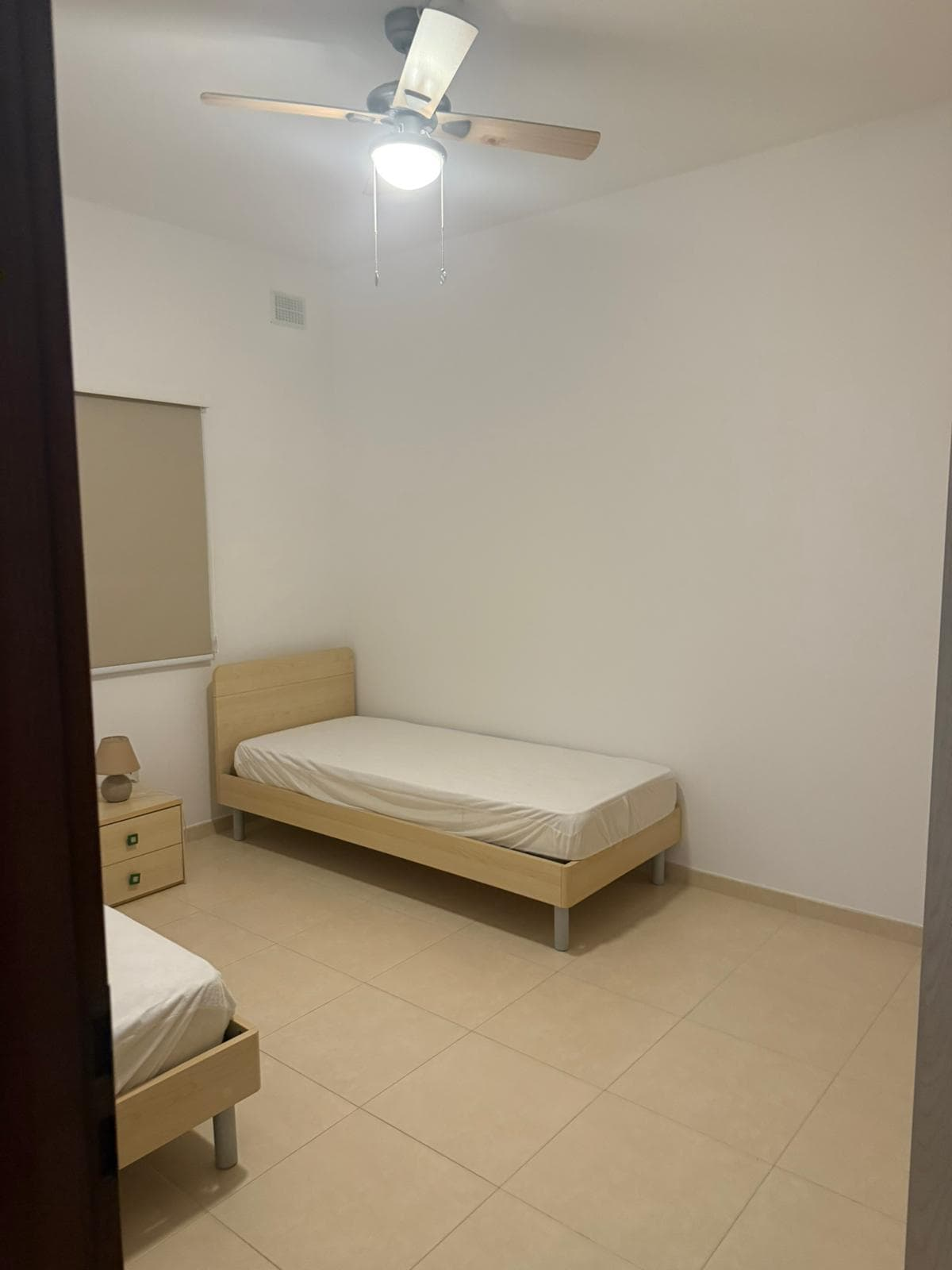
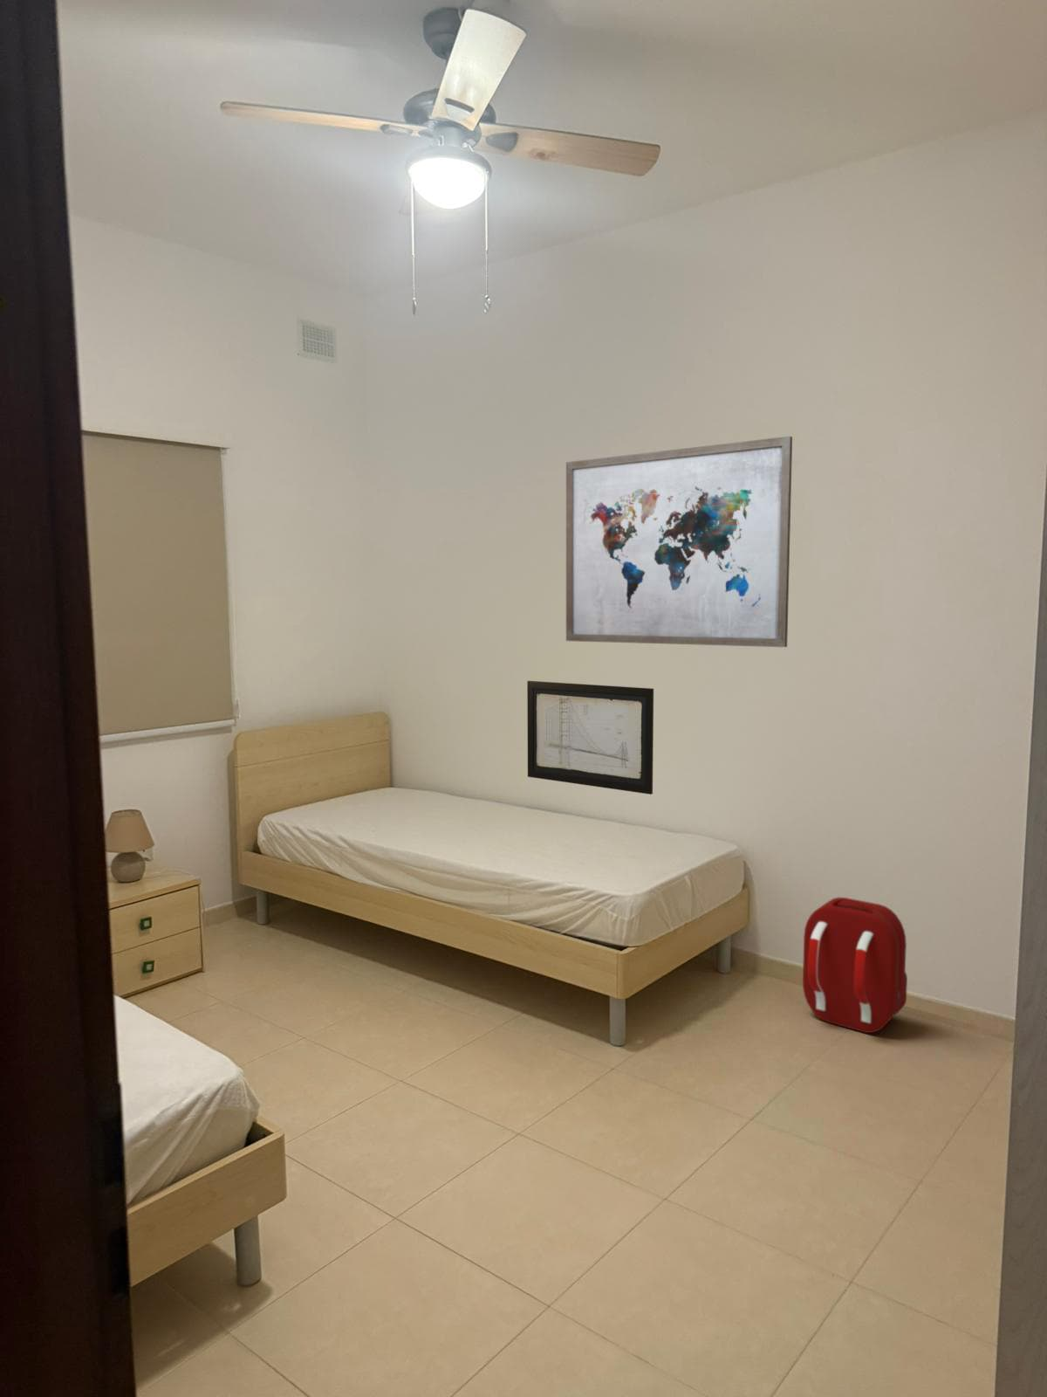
+ backpack [802,897,908,1034]
+ wall art [565,436,793,648]
+ wall art [526,680,654,795]
